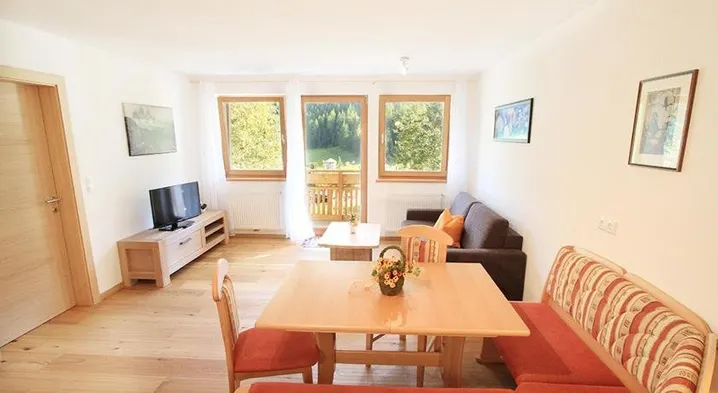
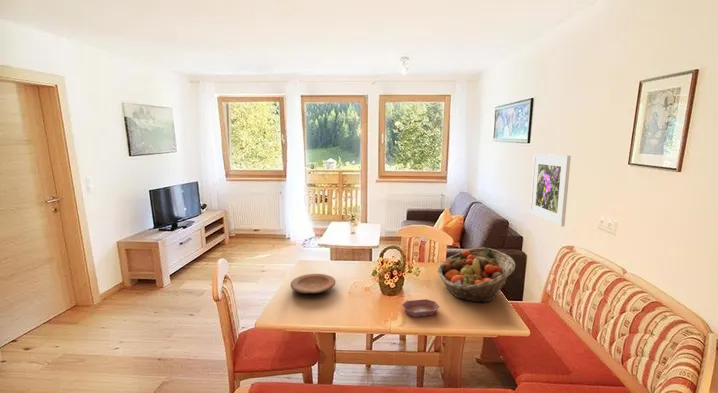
+ fruit basket [437,247,516,304]
+ plate [290,273,337,294]
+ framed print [529,153,572,228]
+ bowl [401,298,440,318]
